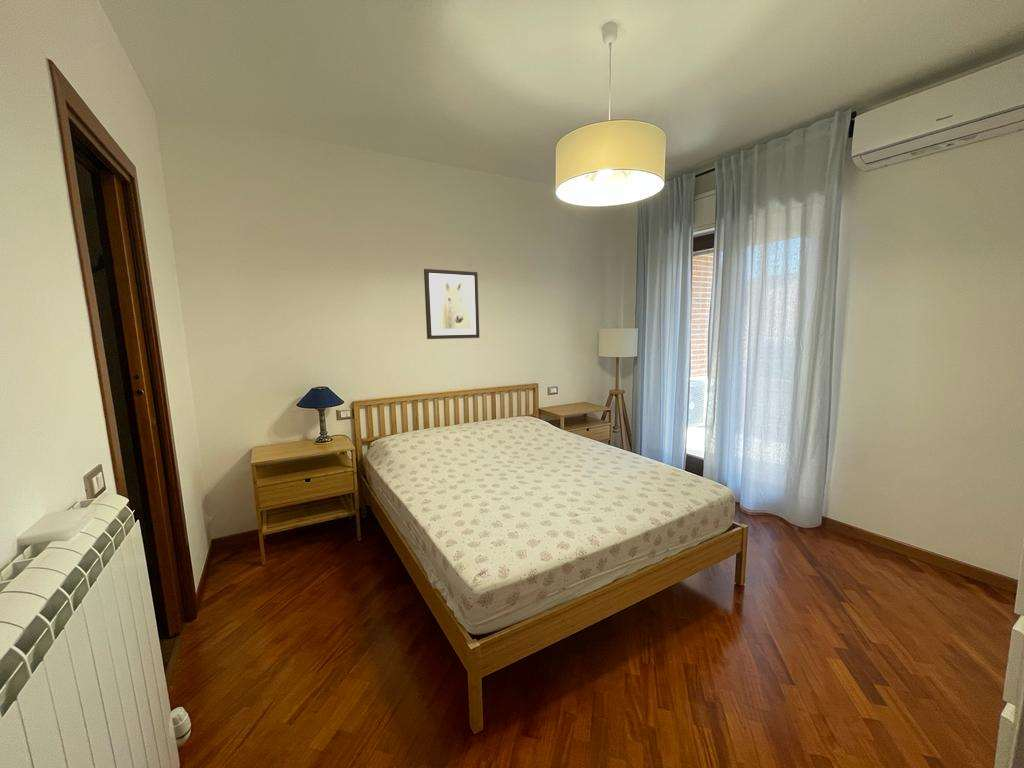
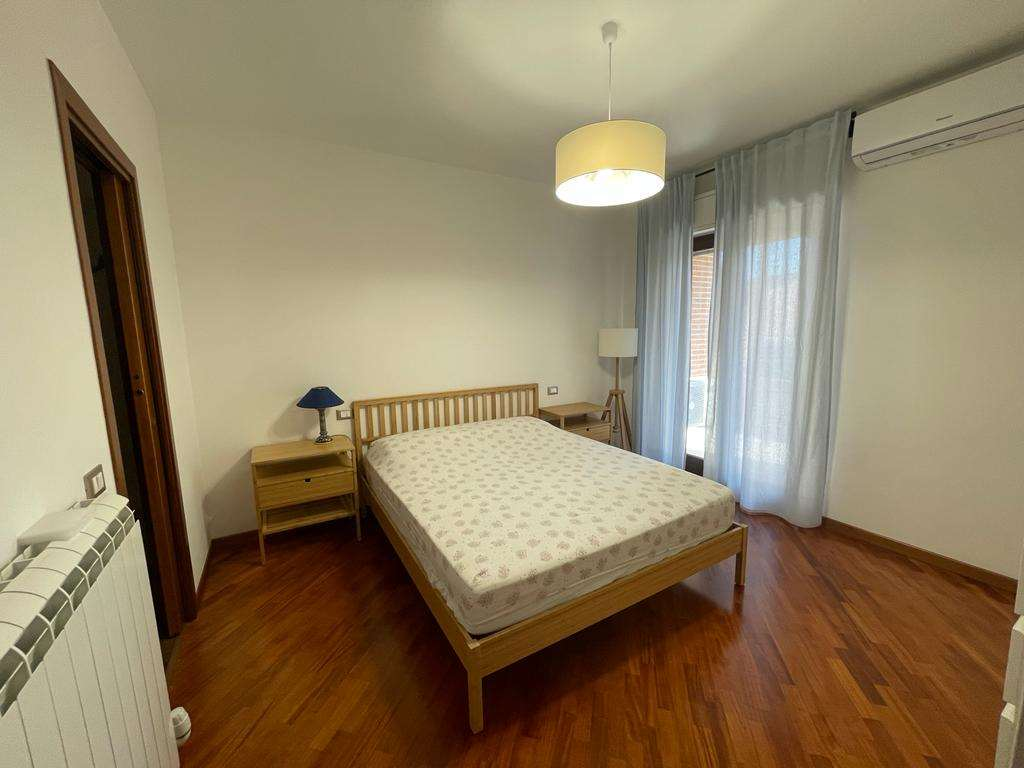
- wall art [423,268,480,340]
